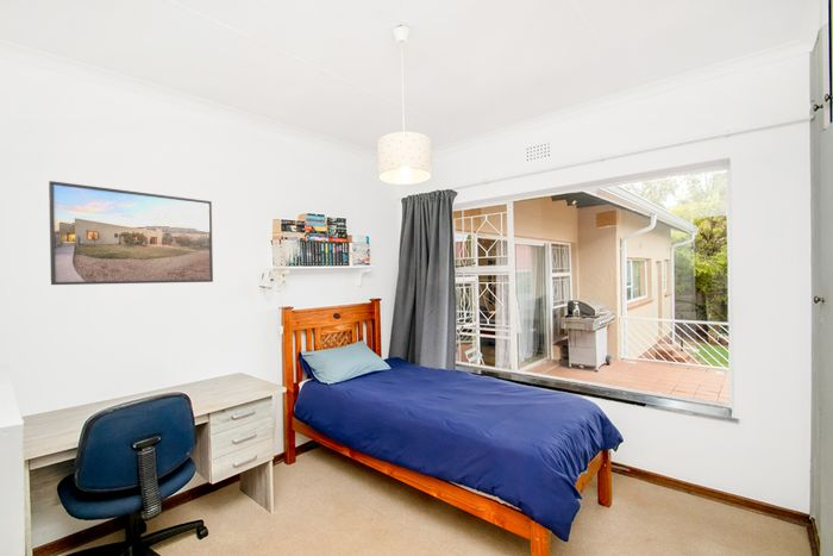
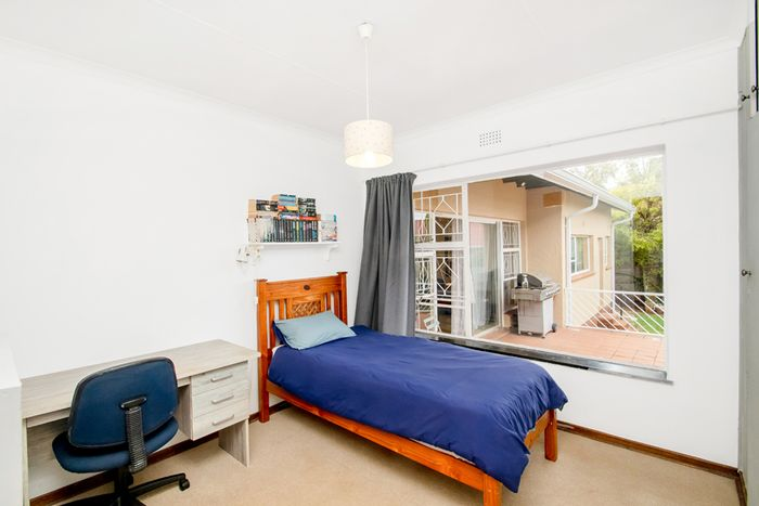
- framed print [48,180,214,286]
